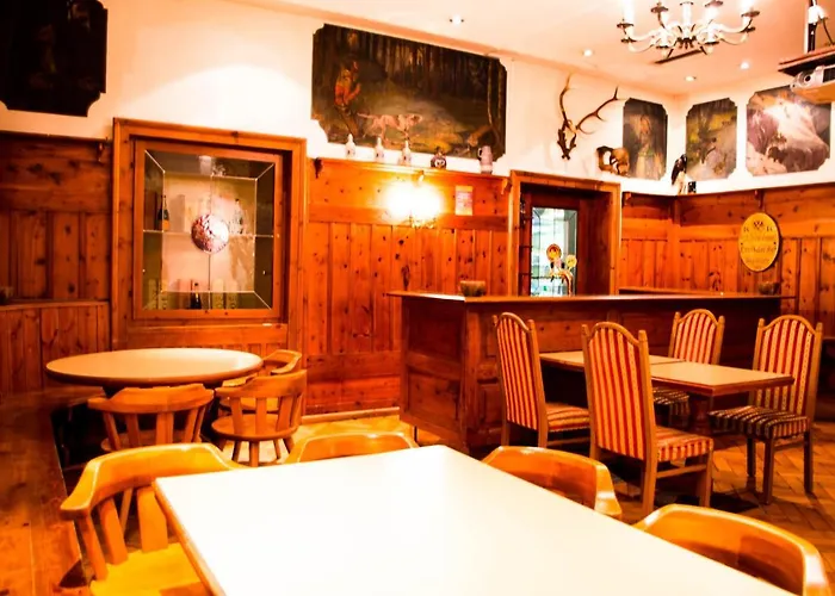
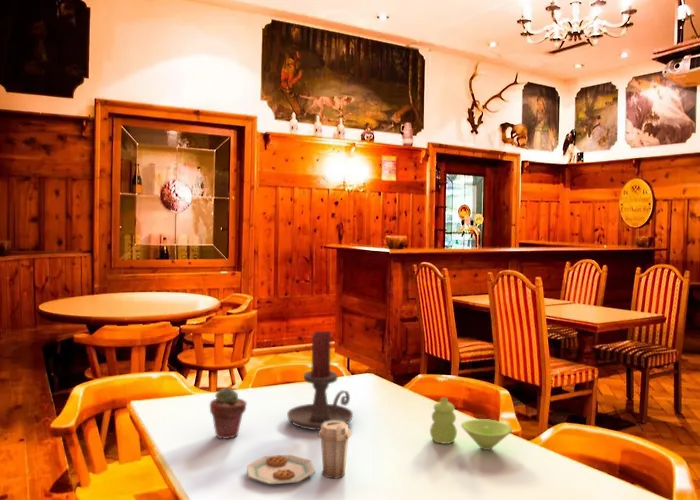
+ candle holder [286,329,354,431]
+ condiment set [429,397,513,451]
+ potted succulent [209,386,248,440]
+ plate [246,421,352,485]
